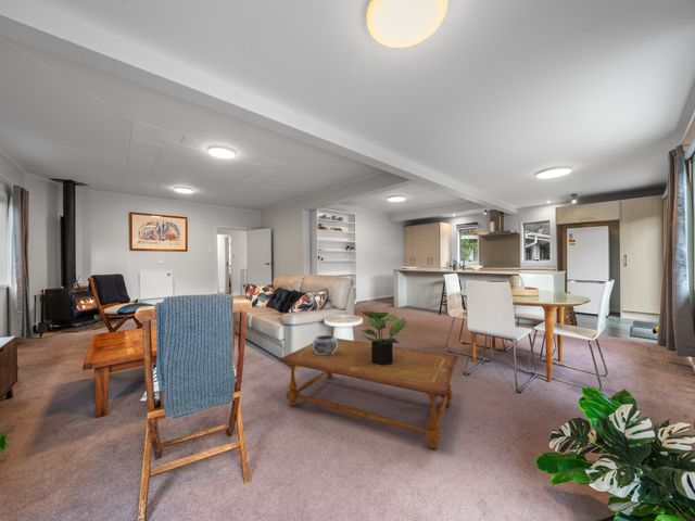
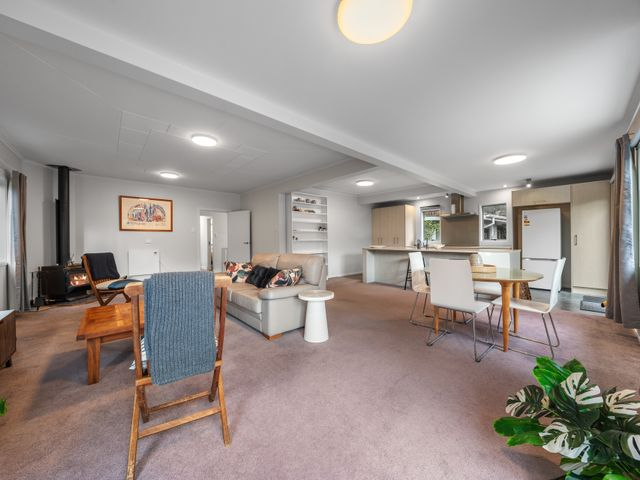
- potted plant [359,309,407,366]
- coffee table [278,338,459,449]
- decorative bowl [312,333,338,355]
